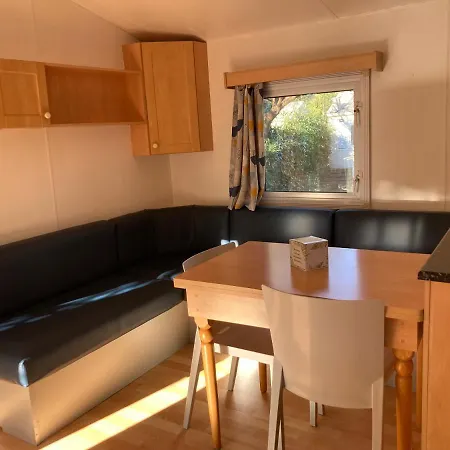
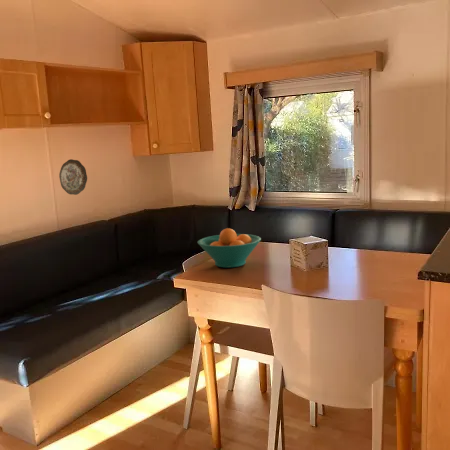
+ decorative plate [58,158,88,196]
+ fruit bowl [197,227,262,269]
